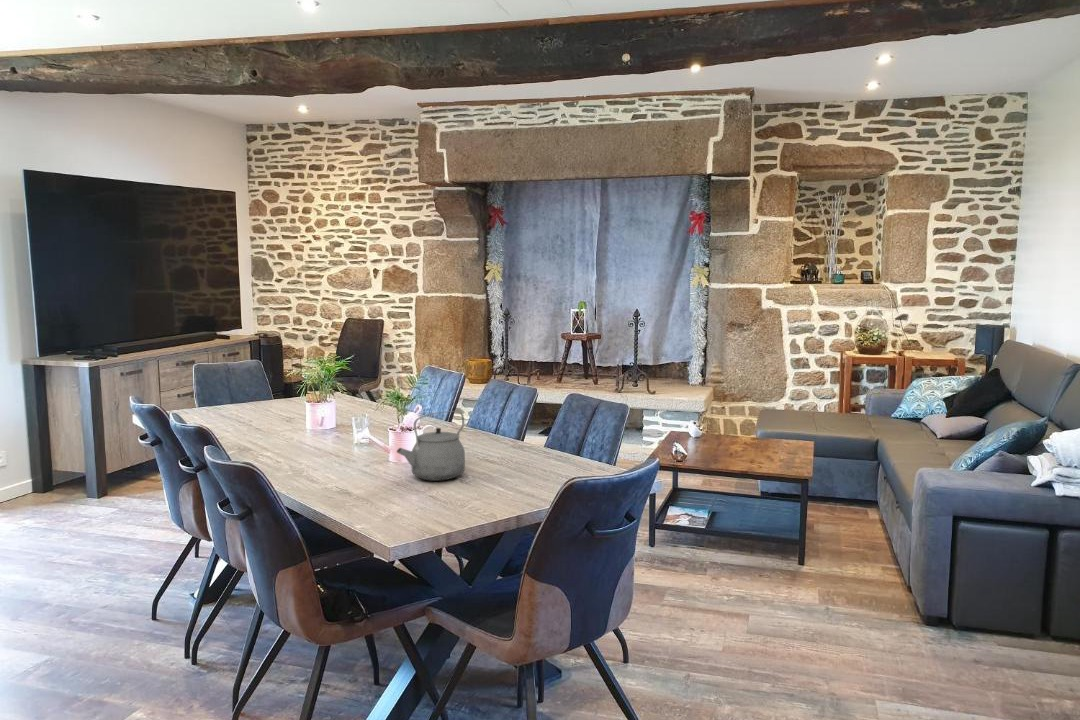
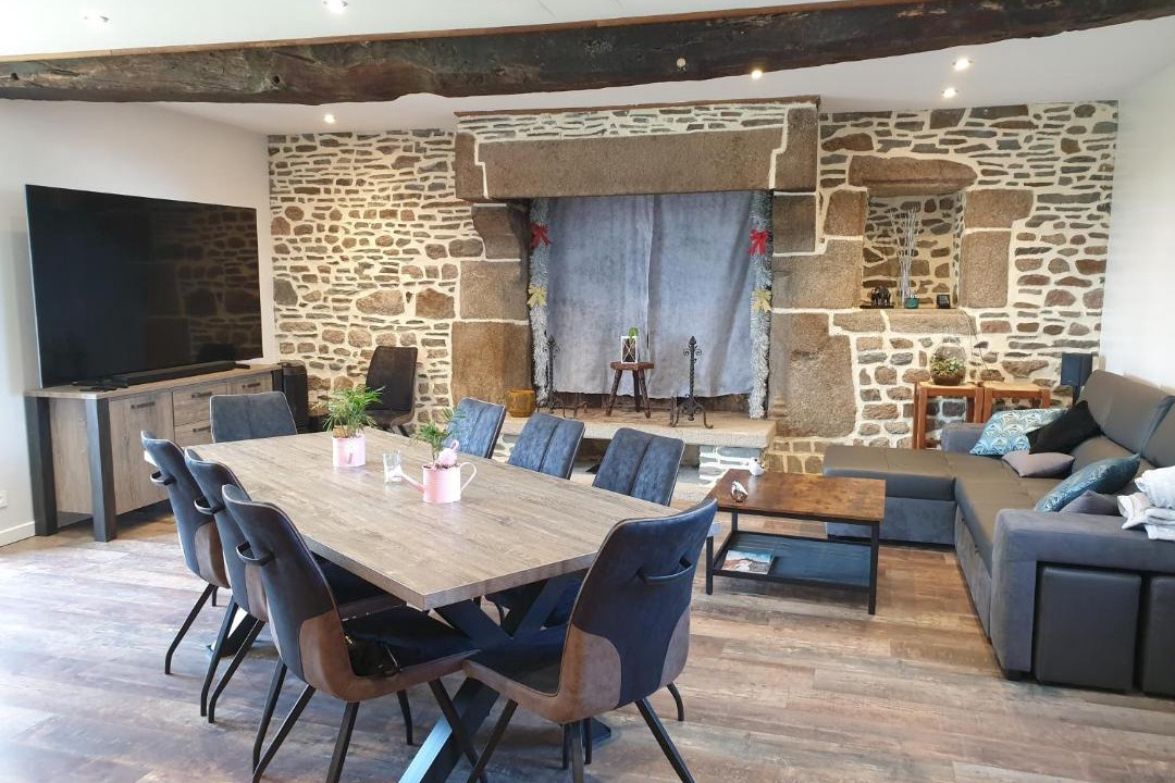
- tea kettle [396,410,466,482]
